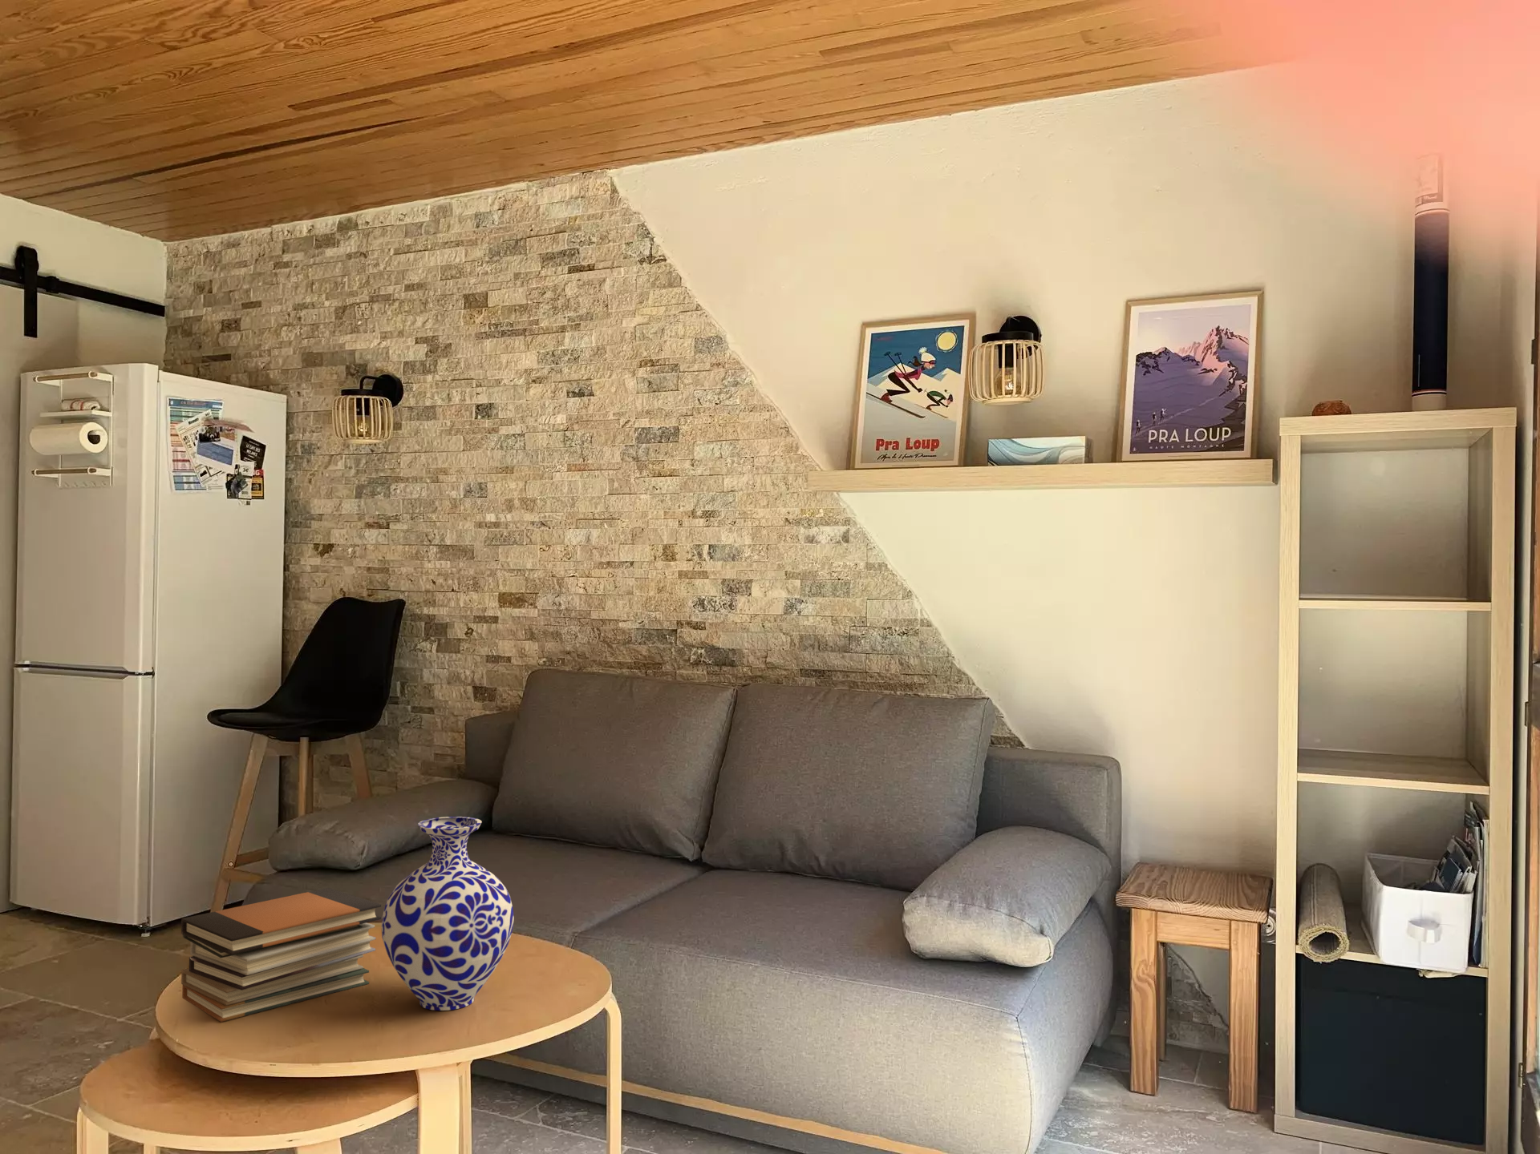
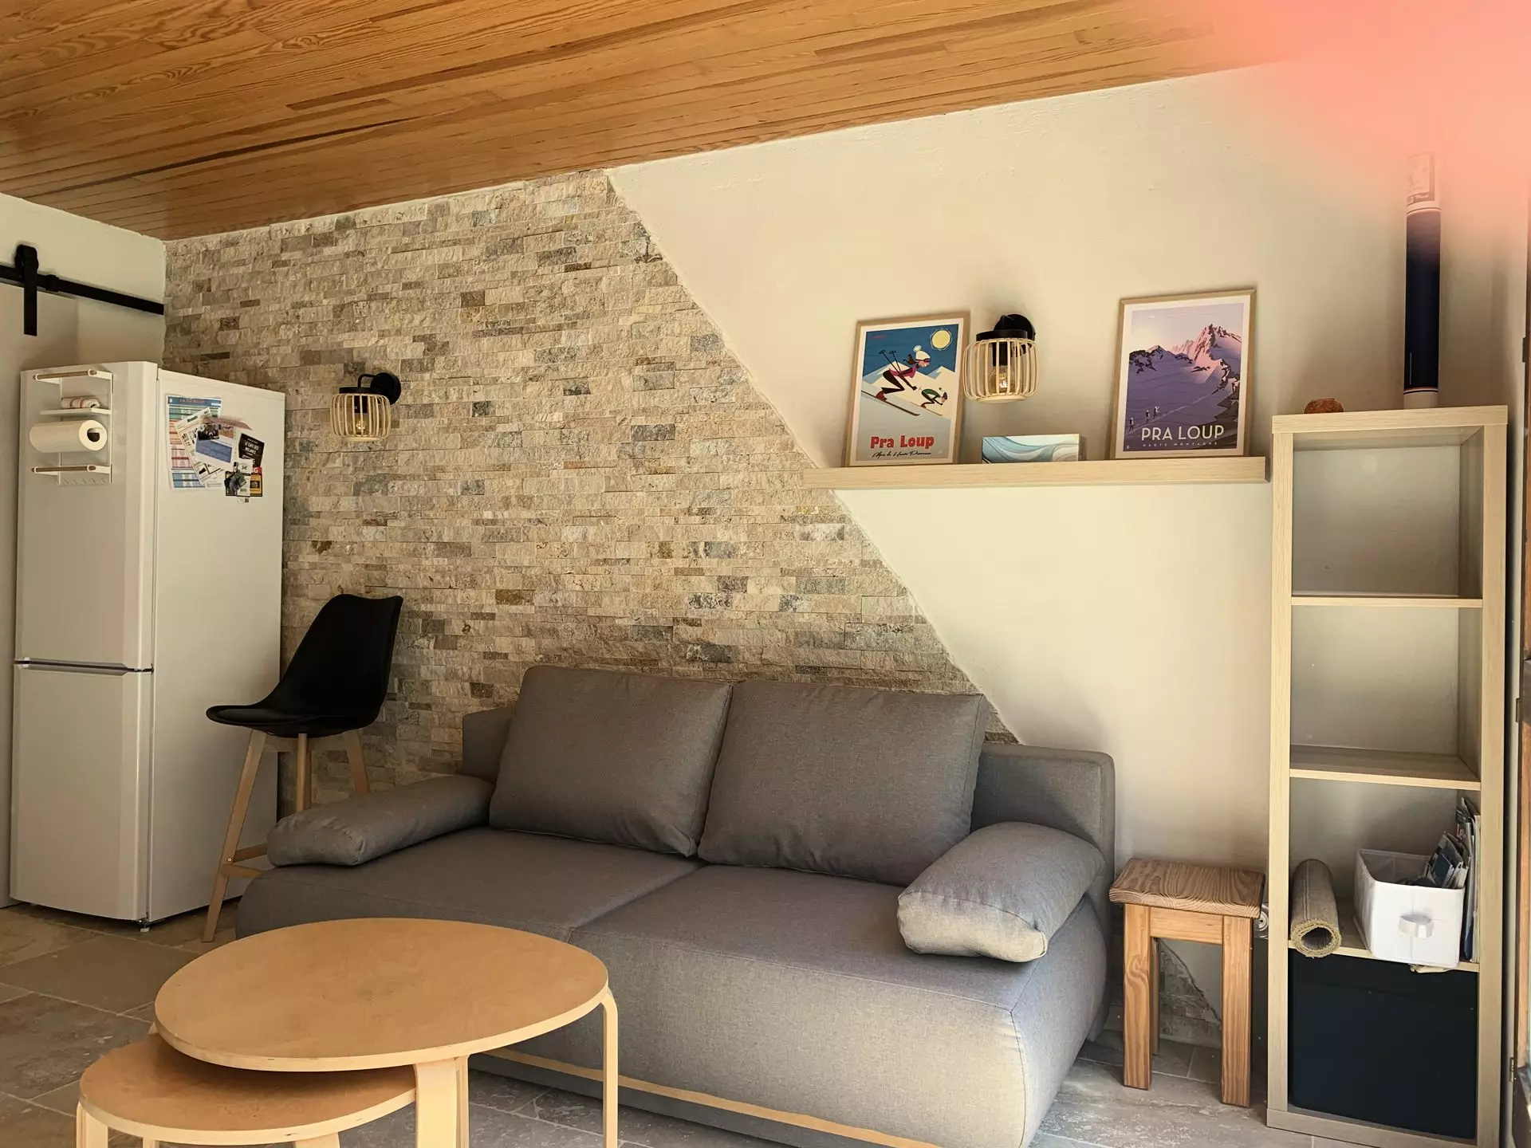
- book stack [181,887,382,1023]
- vase [381,816,515,1011]
